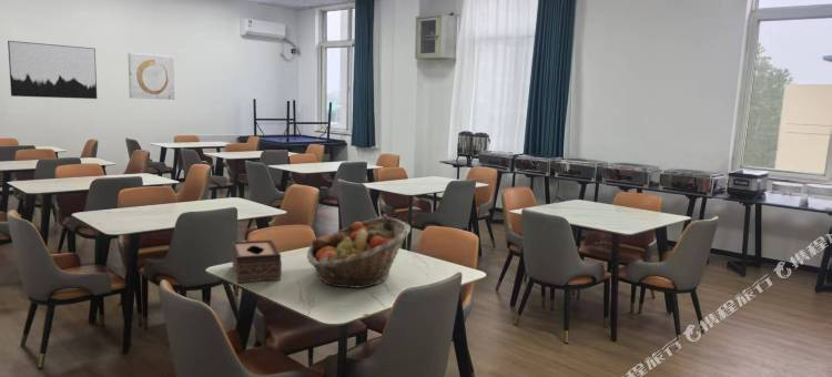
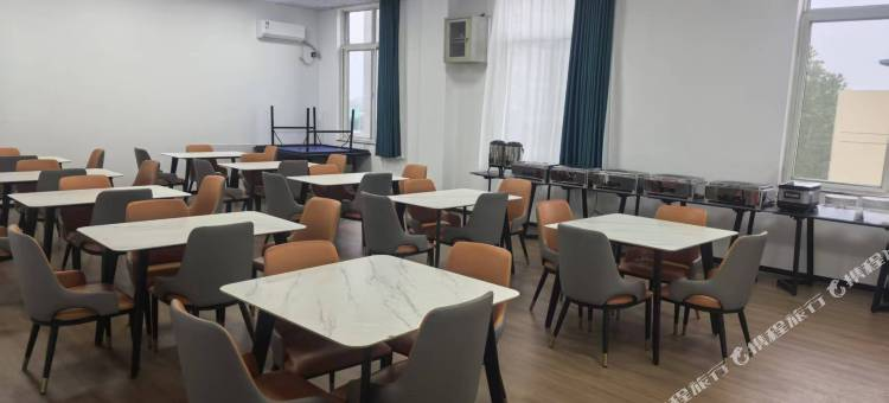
- fruit basket [306,216,412,289]
- wall art [7,40,98,100]
- tissue box [231,240,283,284]
- wall art [126,52,175,101]
